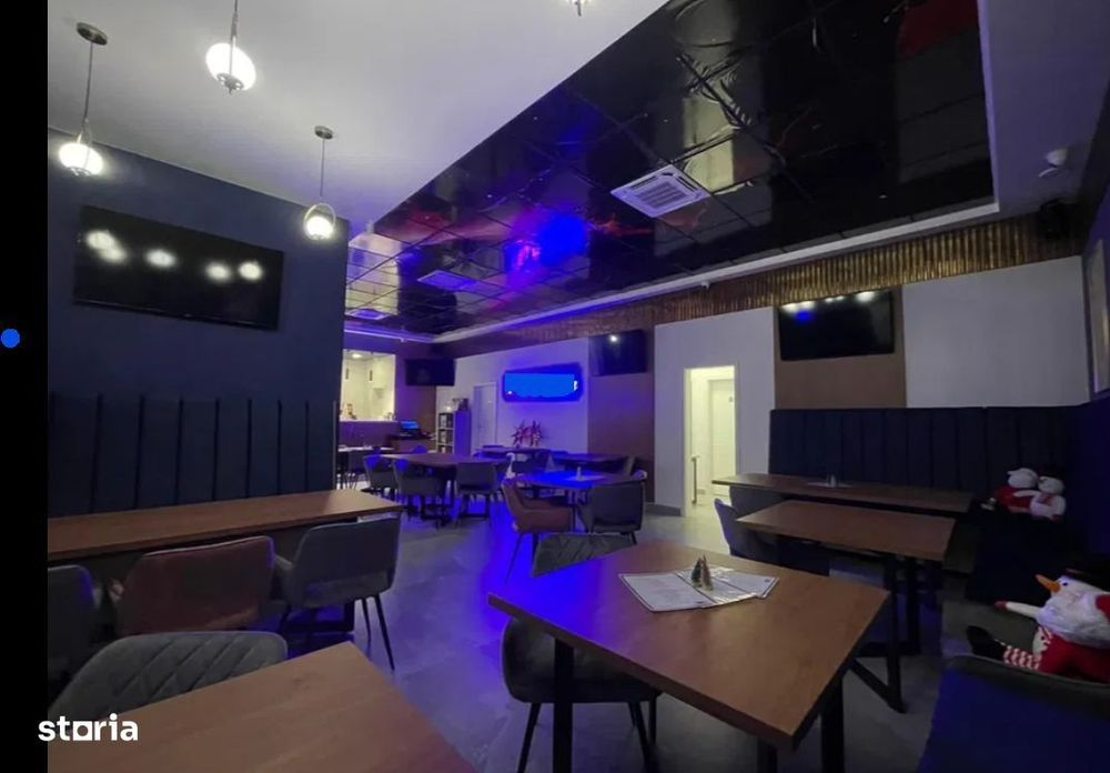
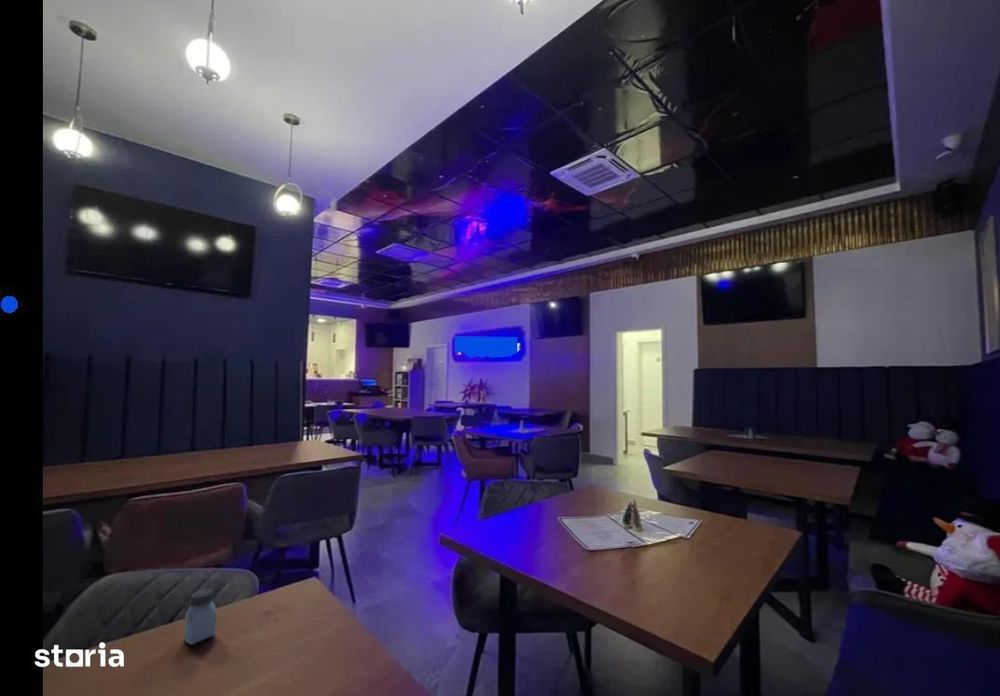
+ saltshaker [183,588,217,646]
